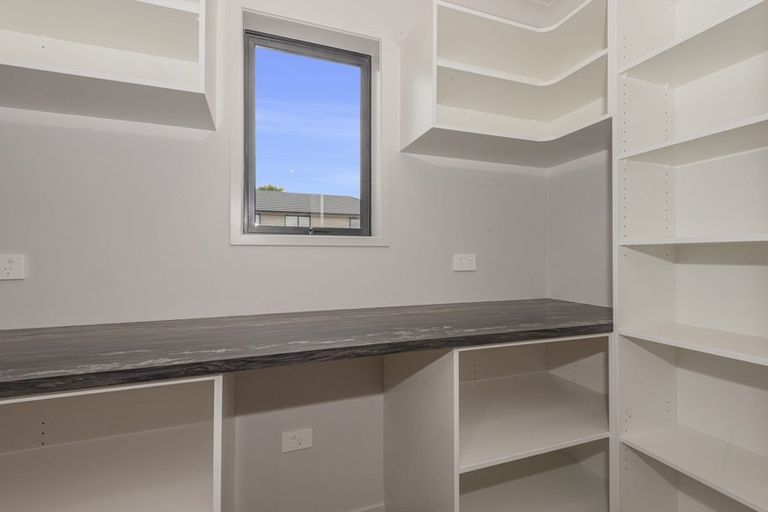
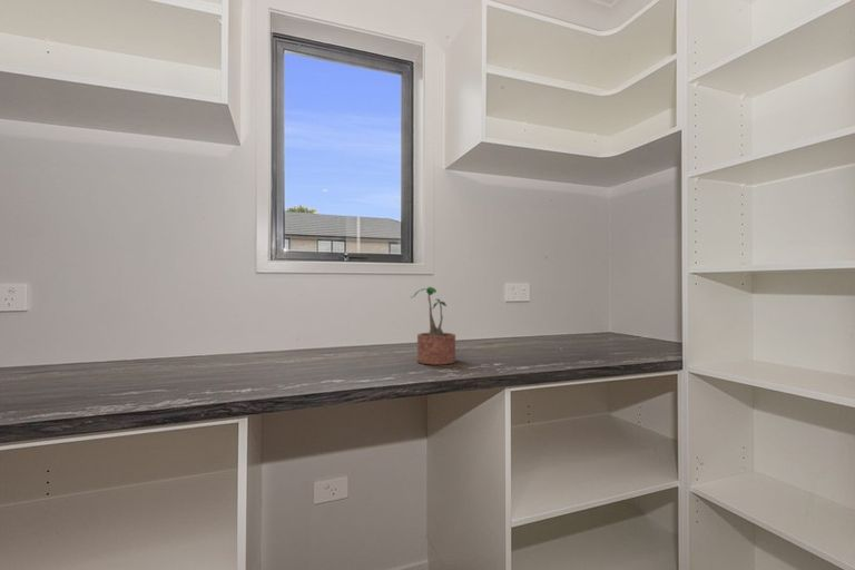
+ potted plant [411,286,456,365]
